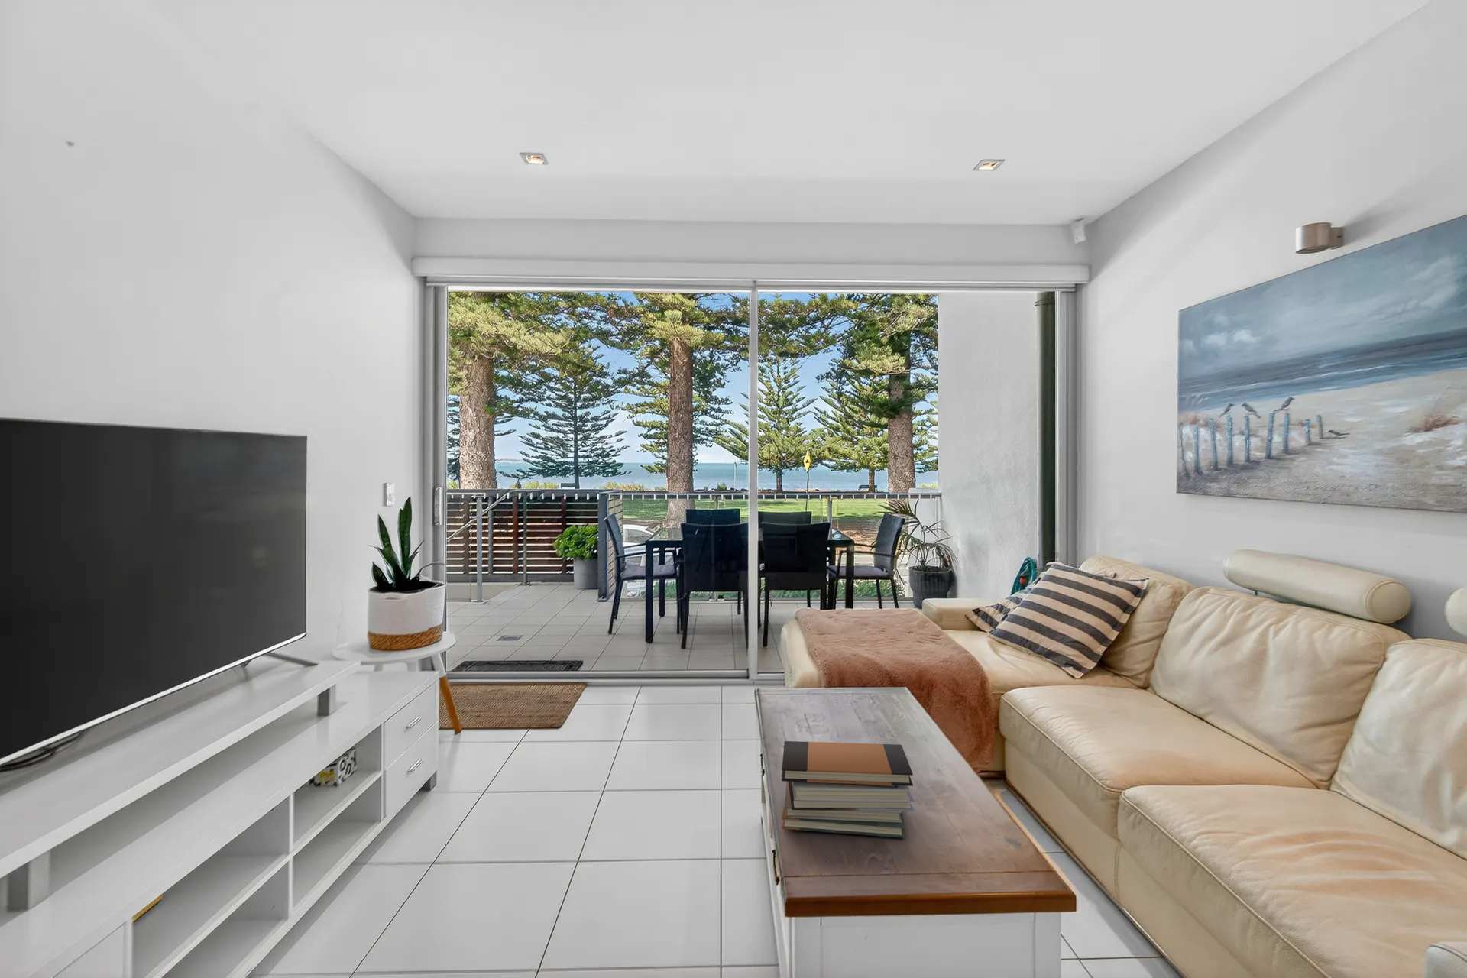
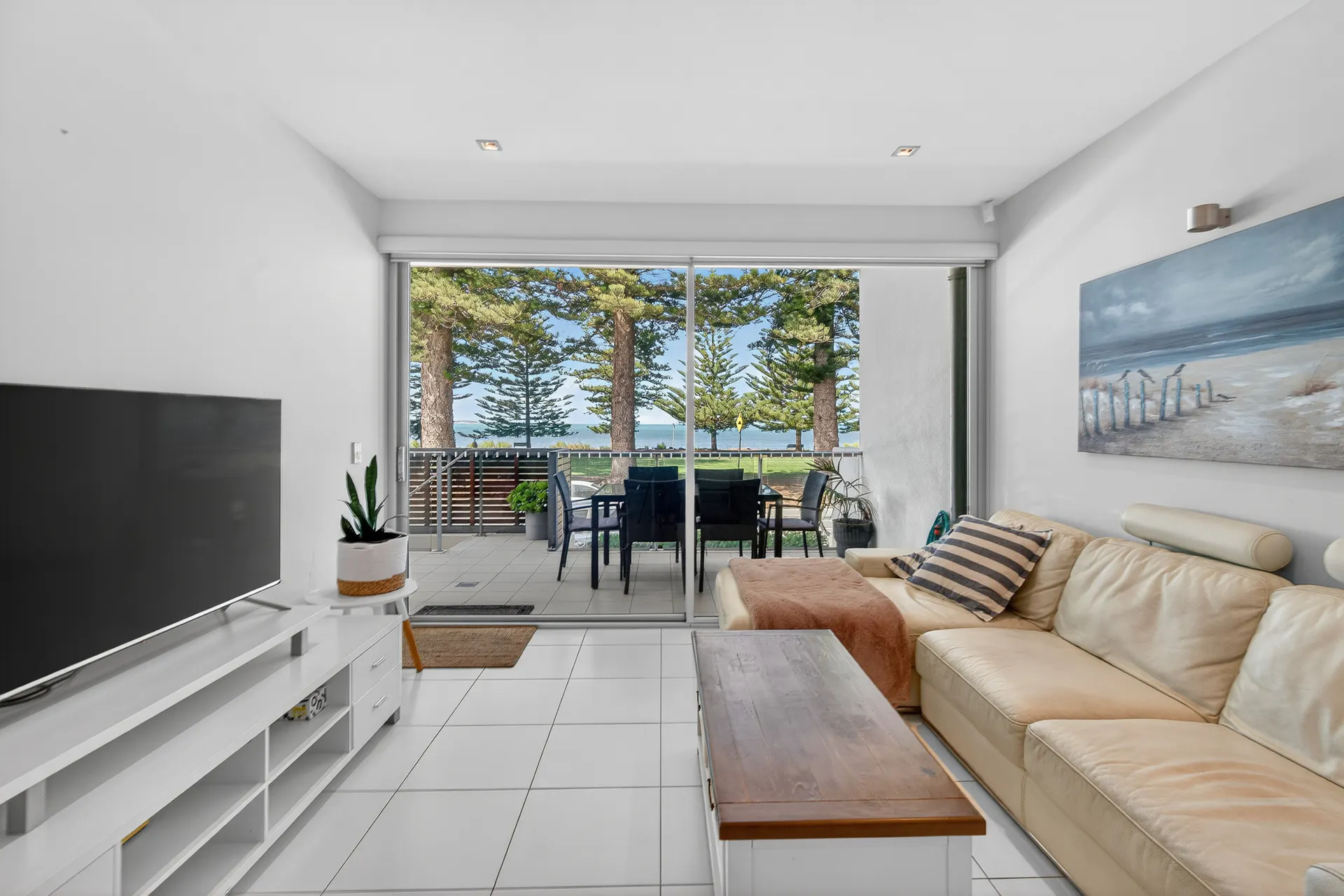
- book stack [780,740,915,839]
